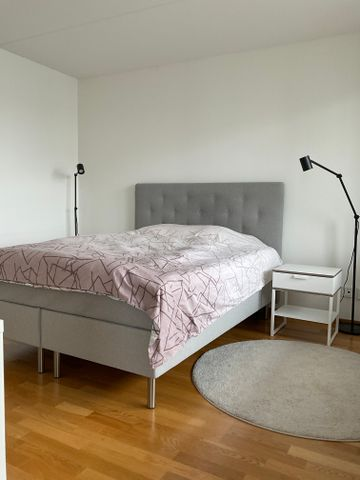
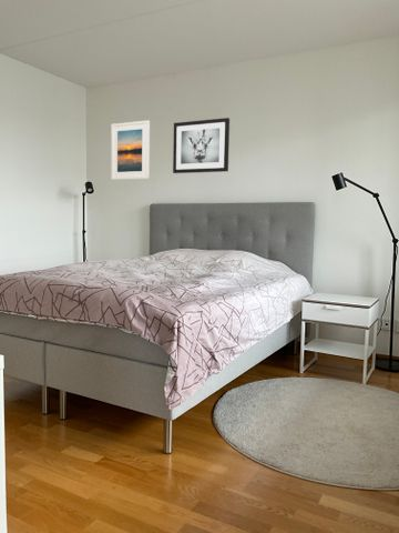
+ wall art [172,117,231,174]
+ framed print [110,119,151,181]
